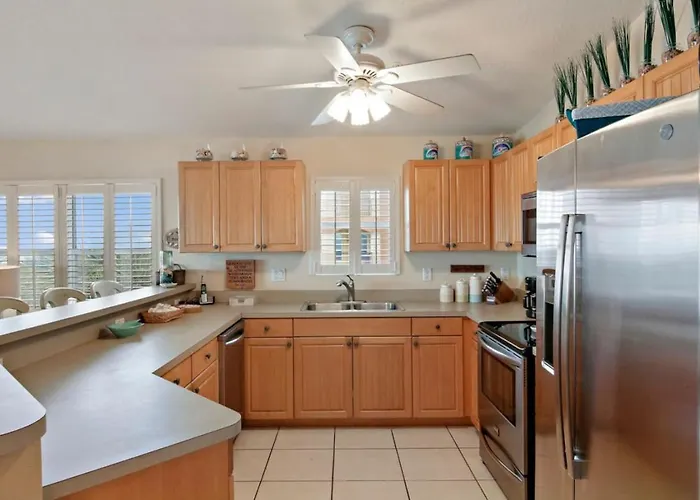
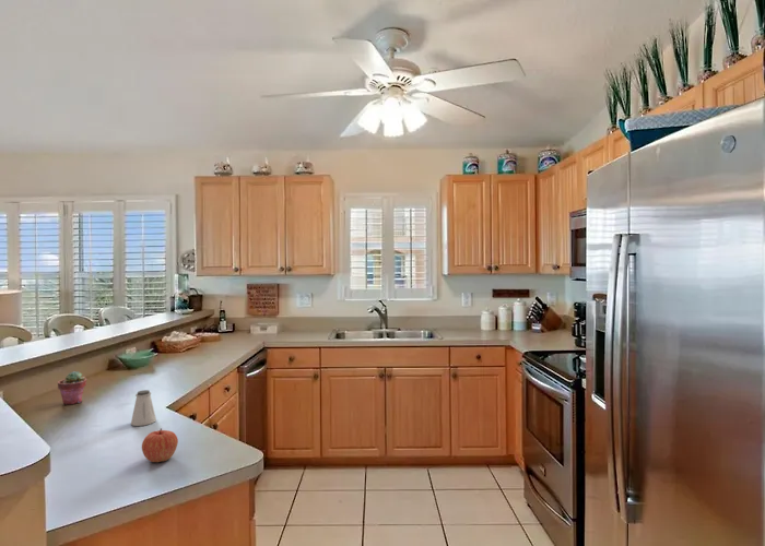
+ potted succulent [57,370,87,405]
+ saltshaker [130,389,157,427]
+ apple [141,428,179,463]
